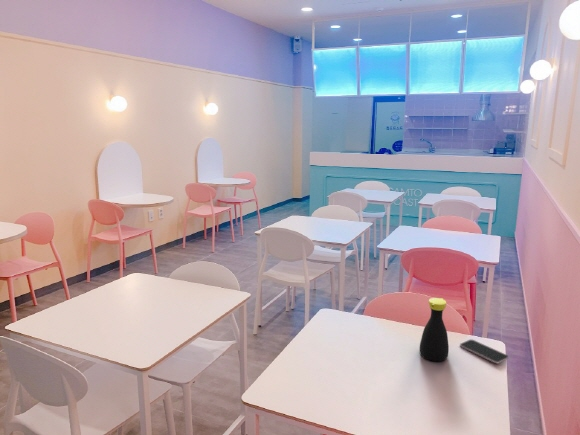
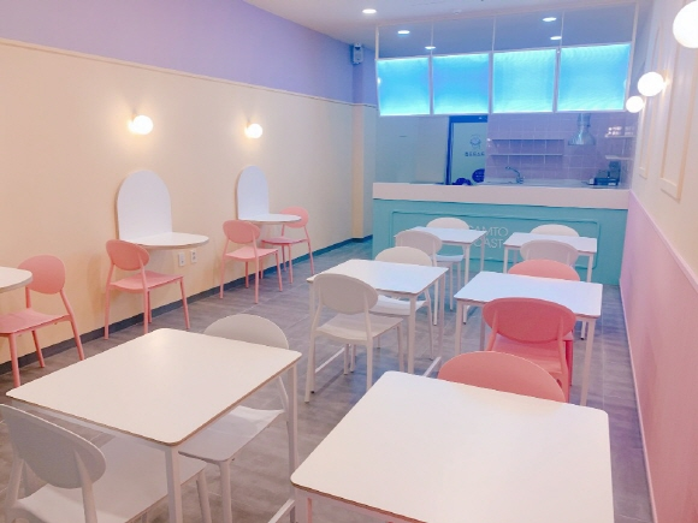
- bottle [419,297,450,362]
- smartphone [459,339,510,364]
